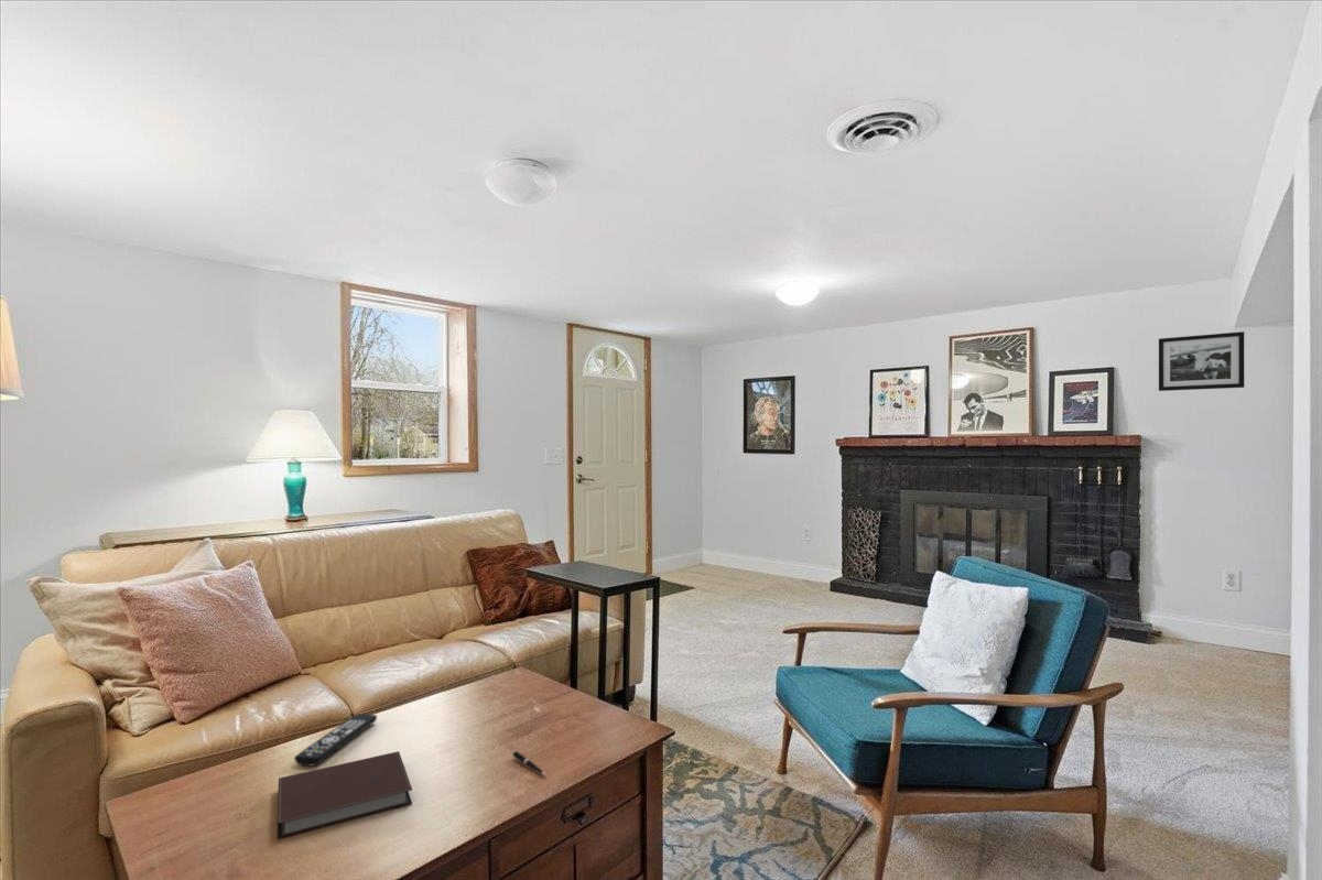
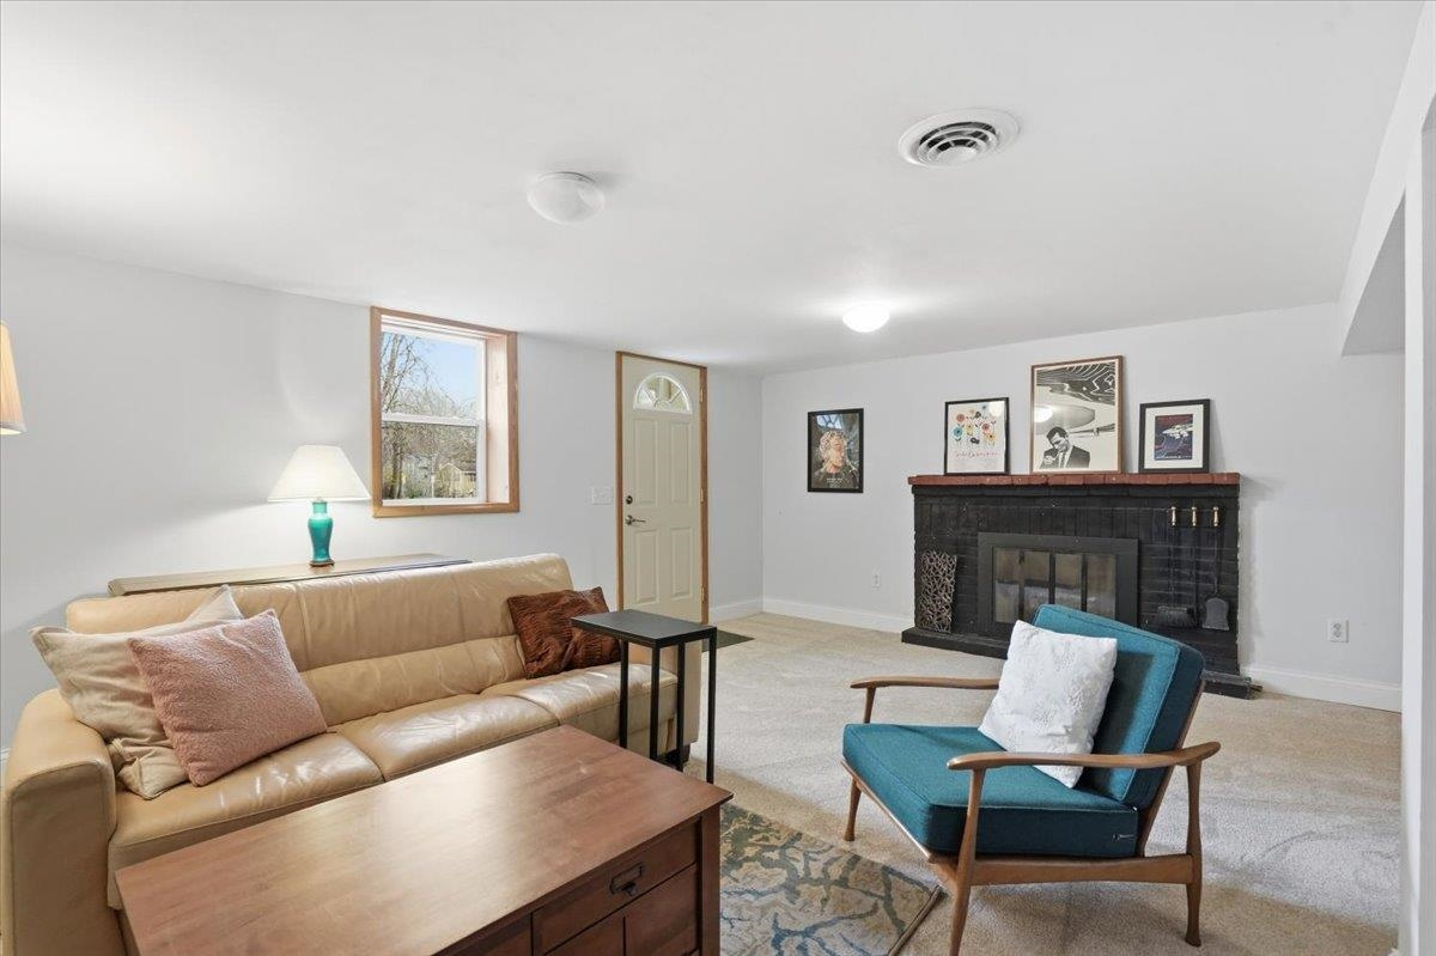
- remote control [293,713,378,767]
- picture frame [1158,330,1245,392]
- pen [511,750,549,778]
- notebook [275,750,413,840]
